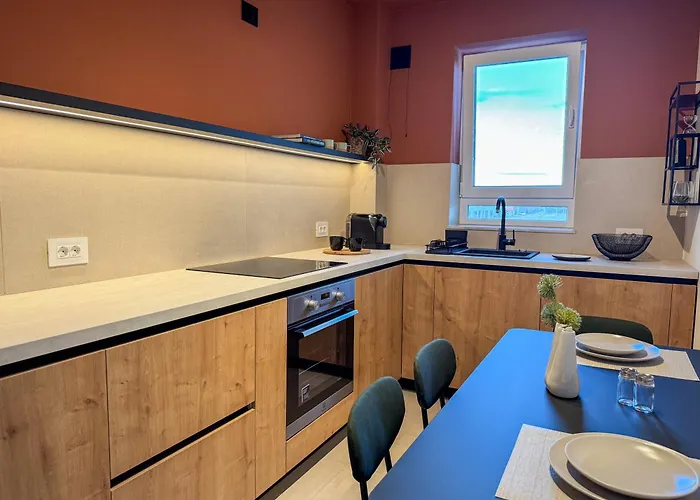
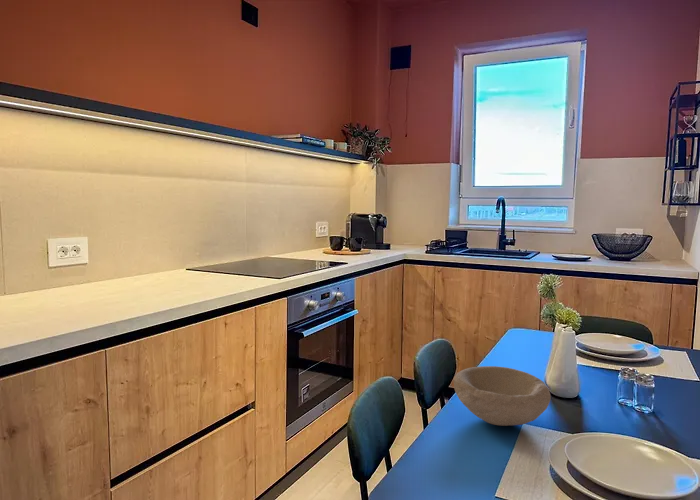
+ bowl [453,365,552,427]
